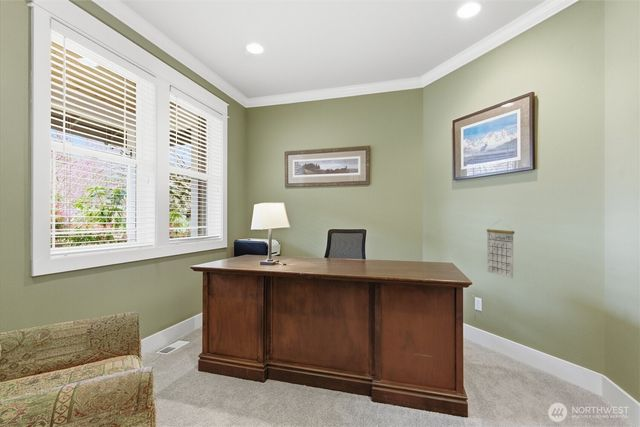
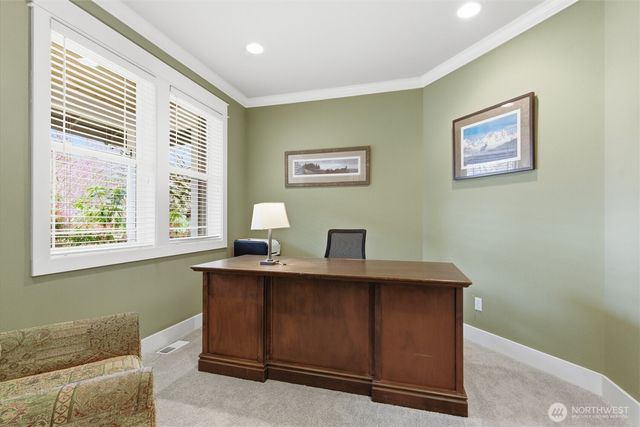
- calendar [486,220,515,279]
